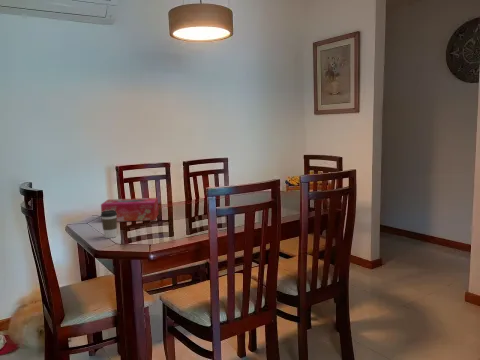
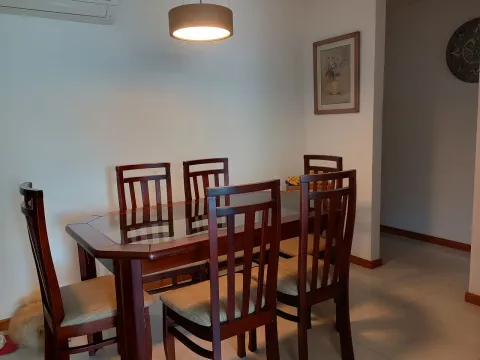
- coffee cup [100,210,118,239]
- tissue box [100,197,160,223]
